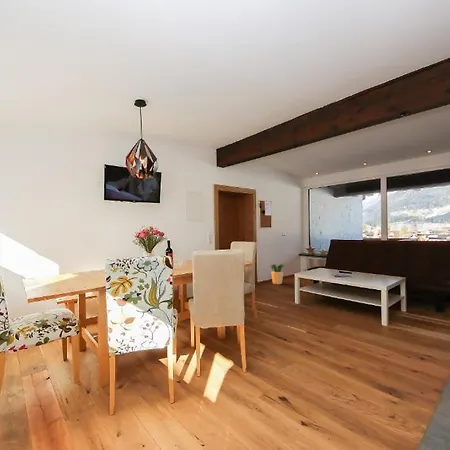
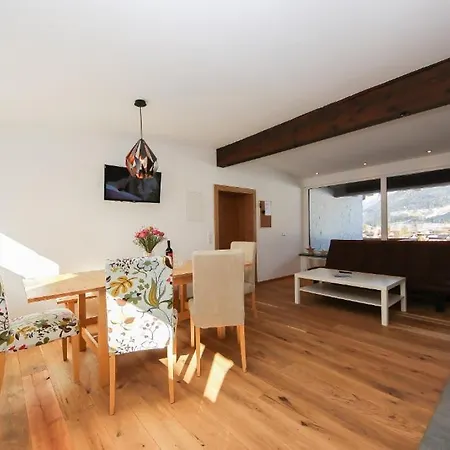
- potted plant [269,263,287,285]
